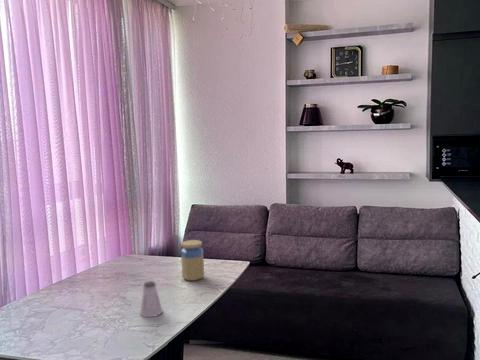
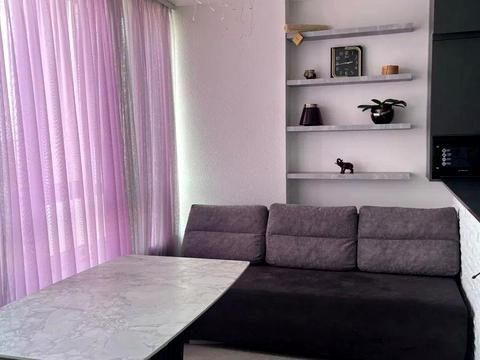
- saltshaker [139,280,164,318]
- jar [180,239,205,282]
